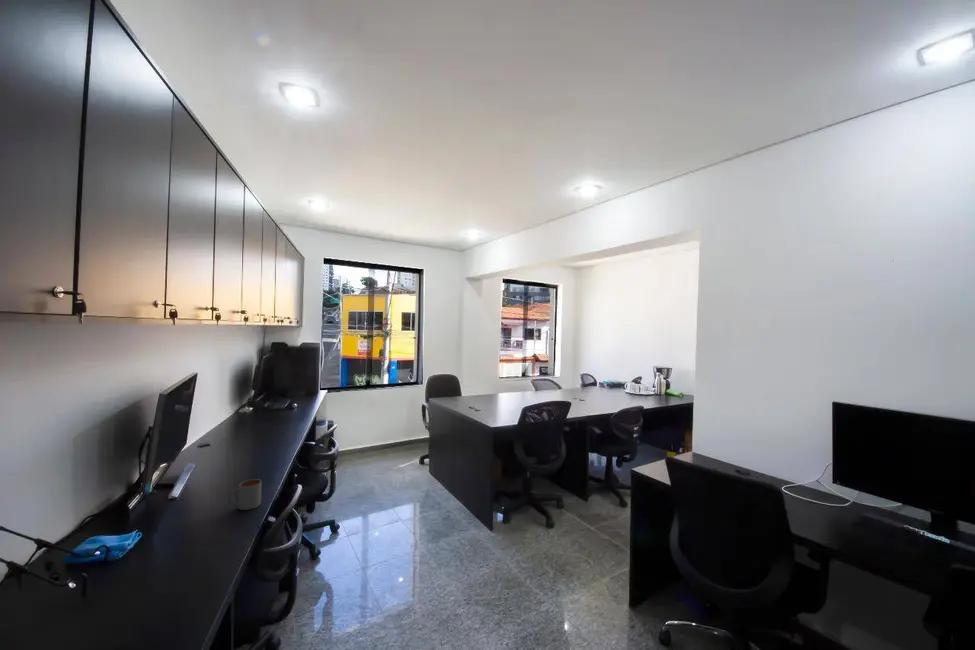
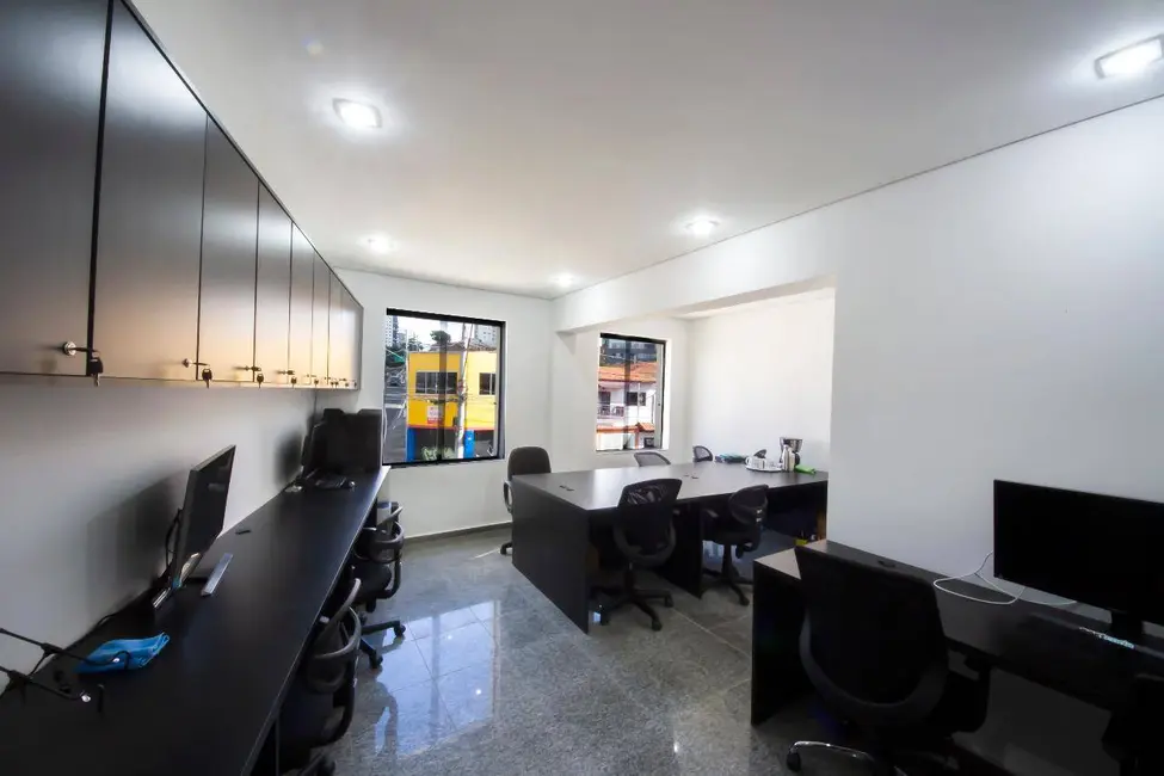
- mug [229,478,263,511]
